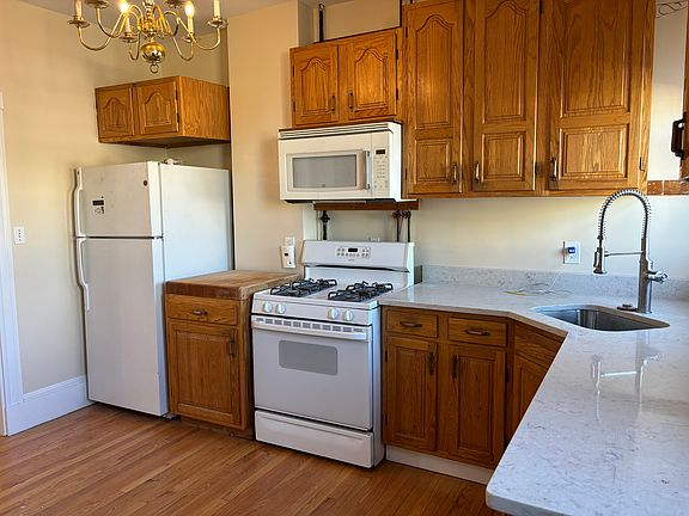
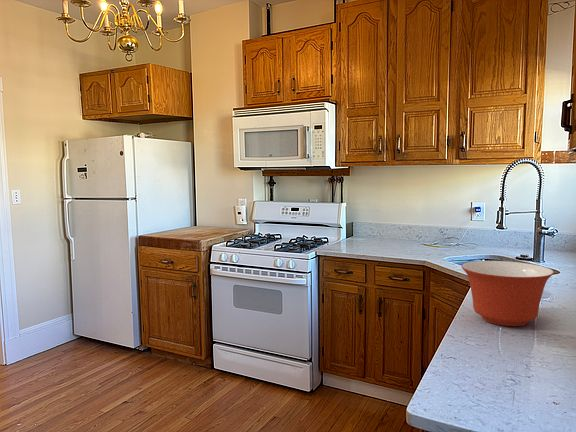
+ mixing bowl [460,260,555,327]
